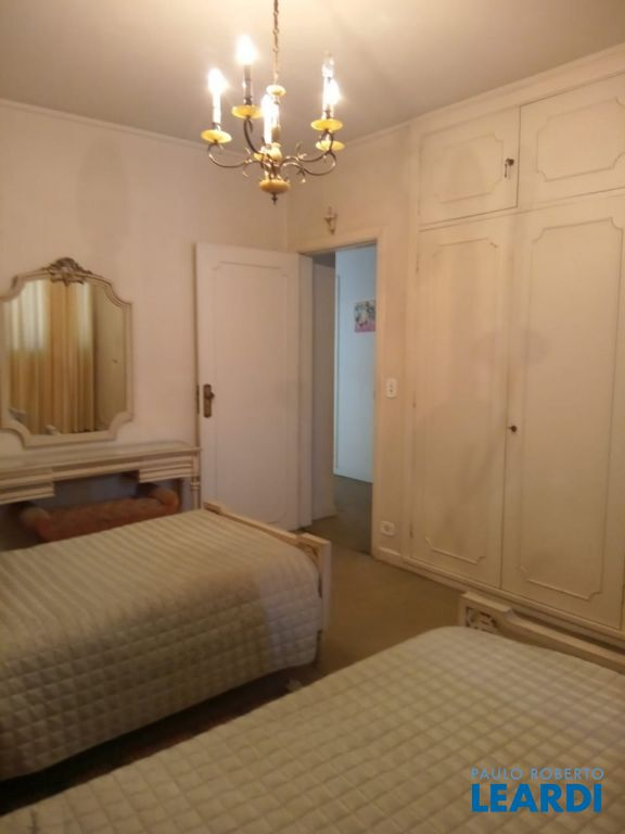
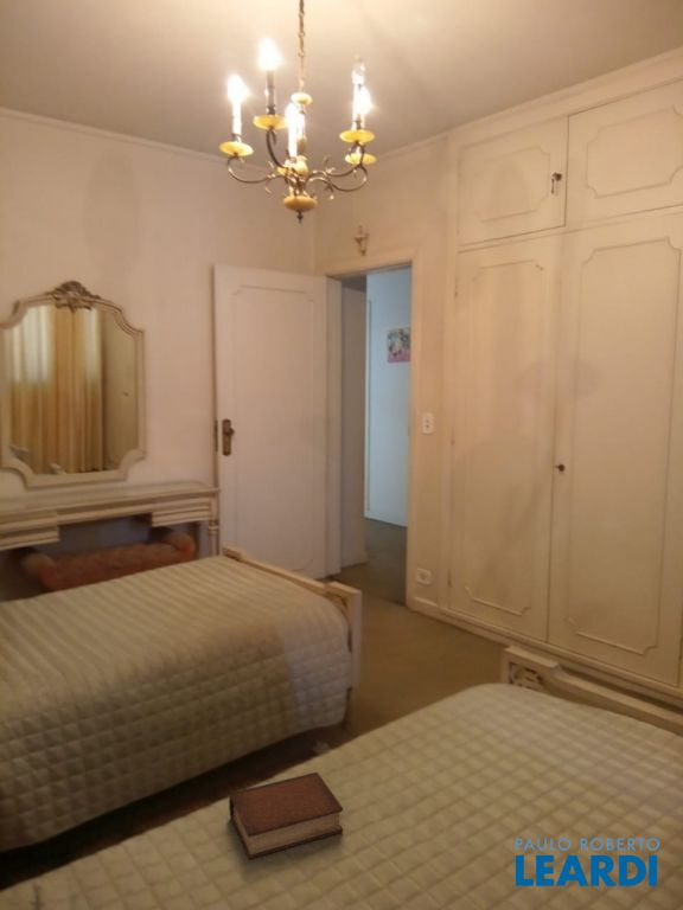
+ book [228,771,344,860]
